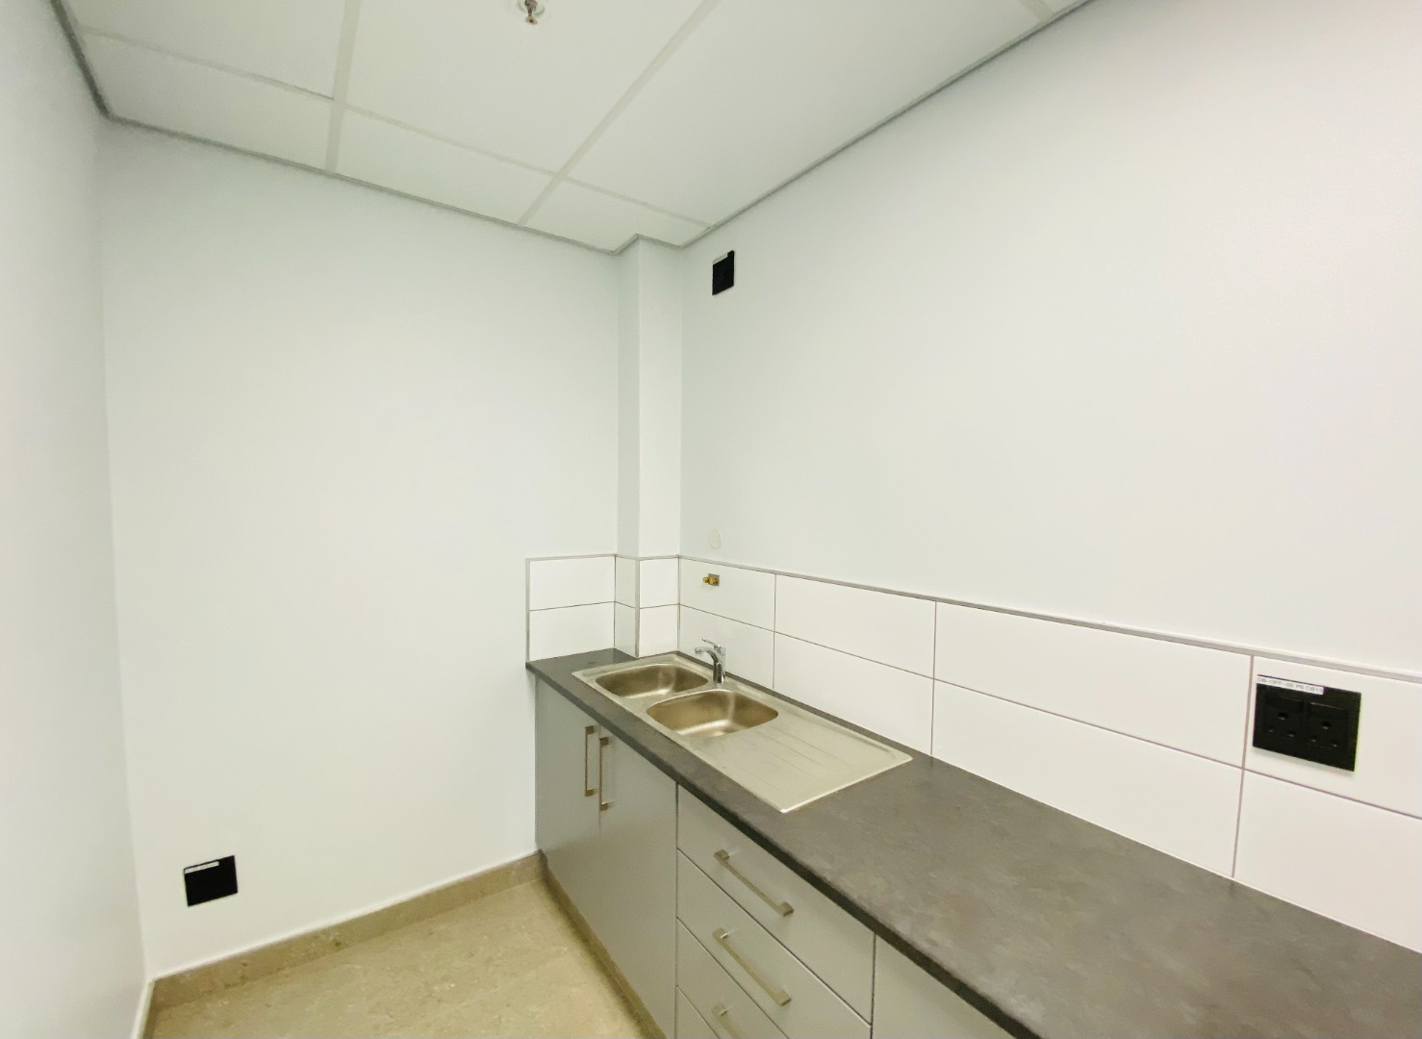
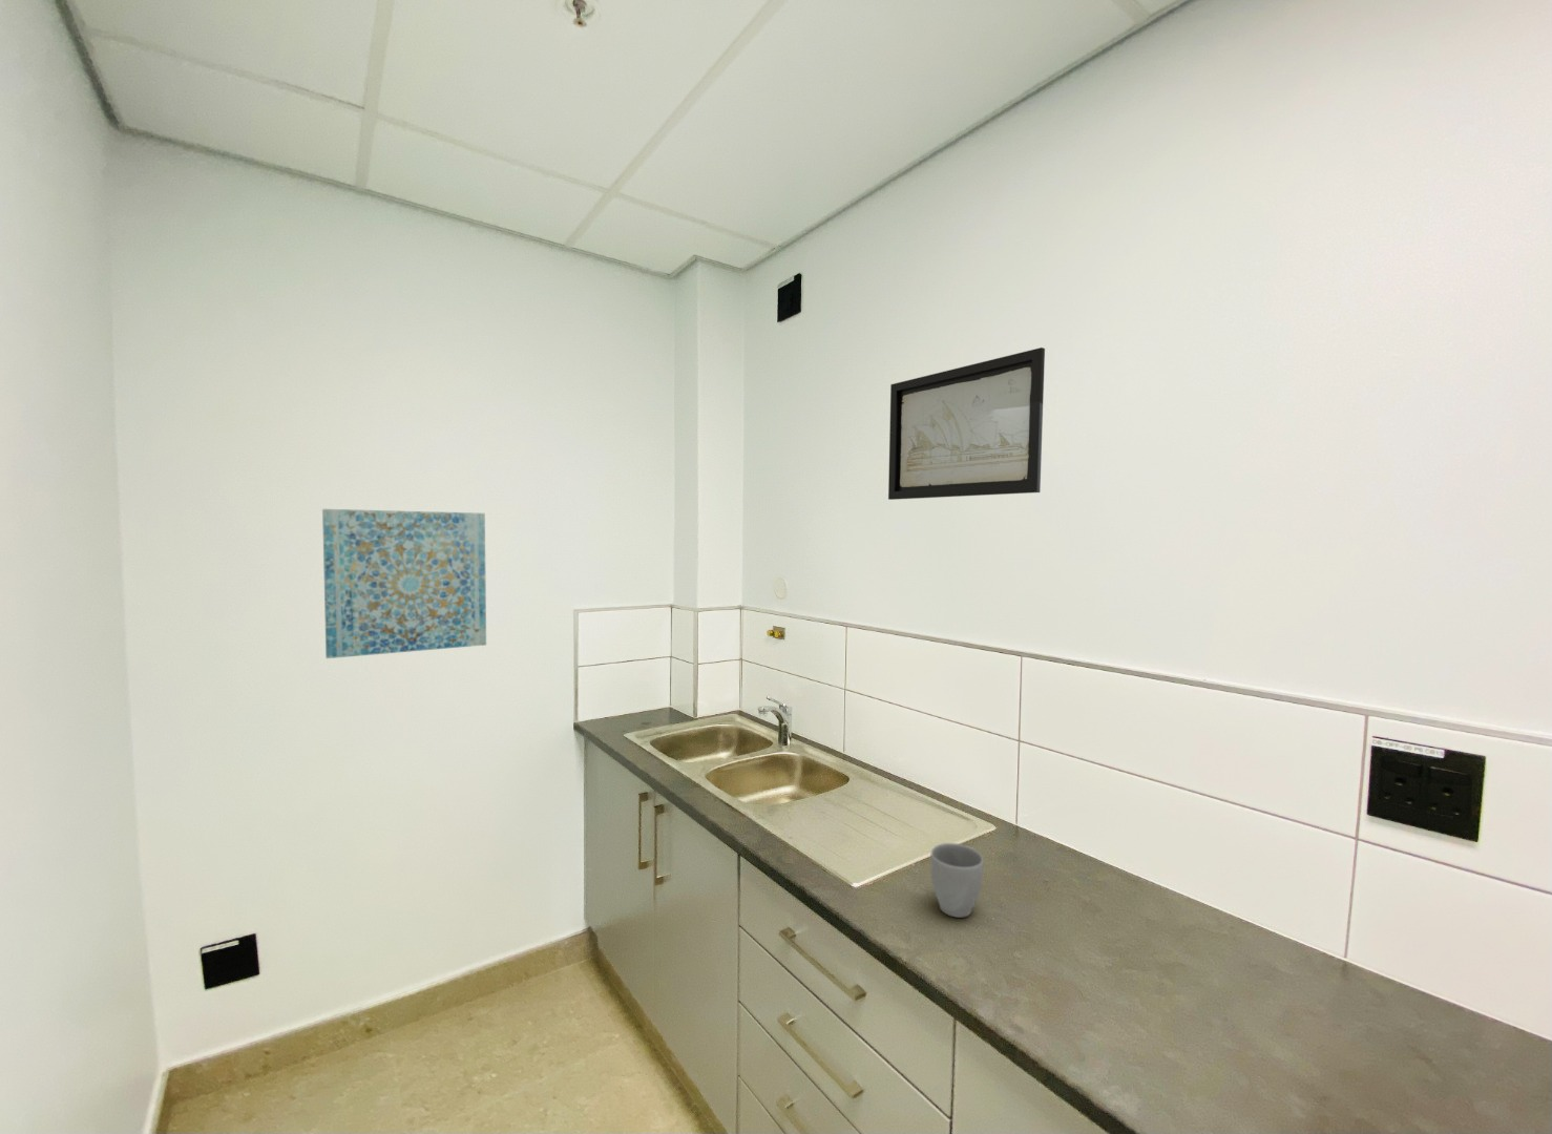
+ mug [929,842,984,918]
+ wall art [322,509,487,659]
+ wall art [887,347,1046,501]
